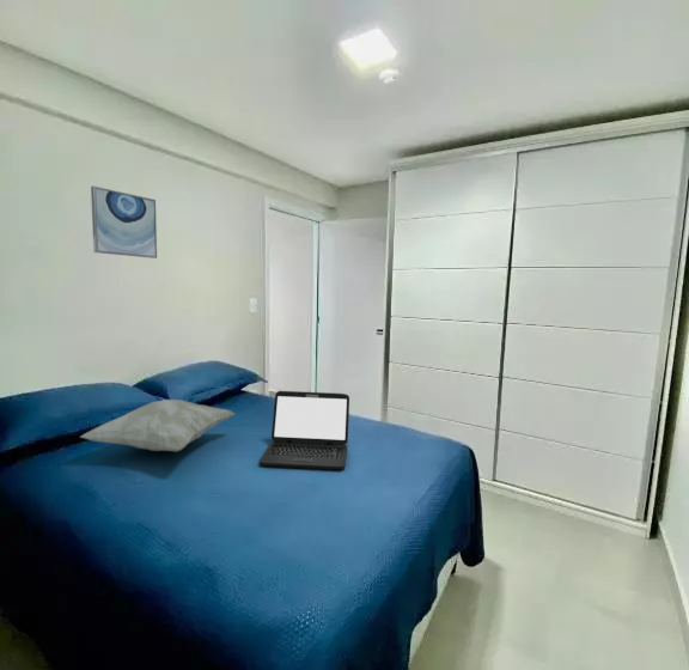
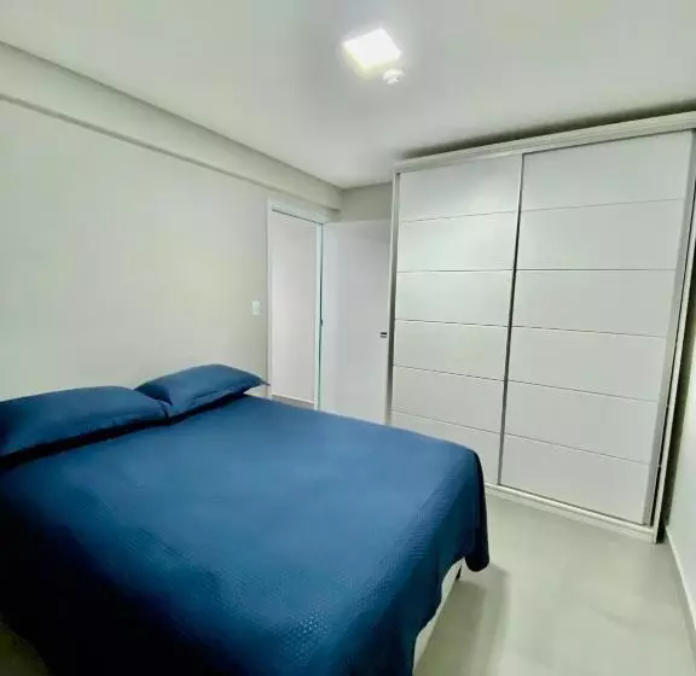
- laptop [258,390,350,471]
- wall art [90,184,158,260]
- decorative pillow [80,398,236,452]
